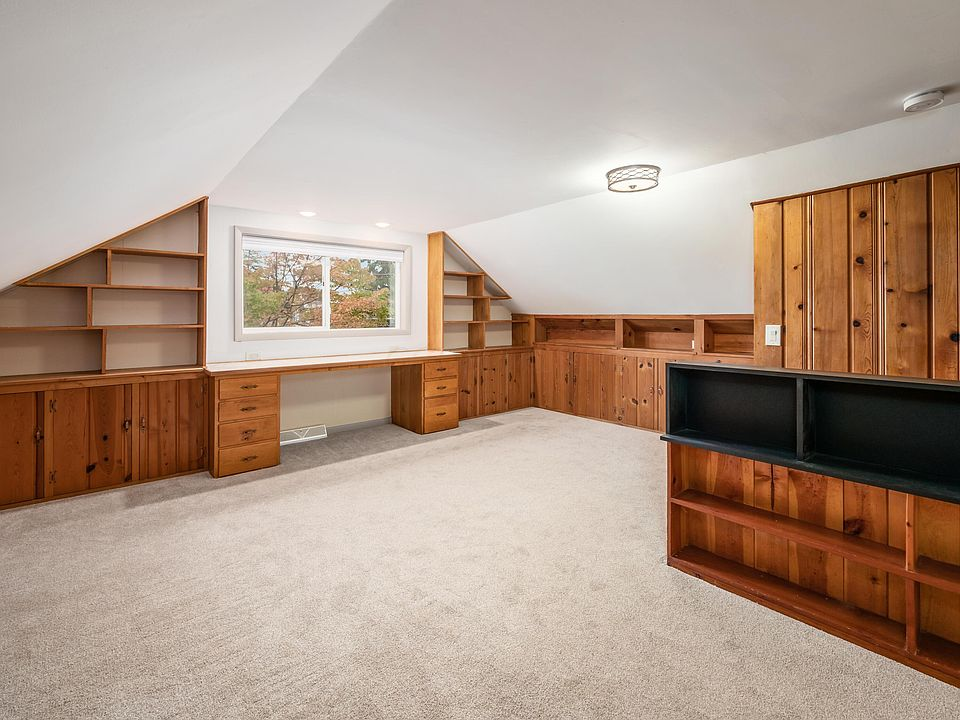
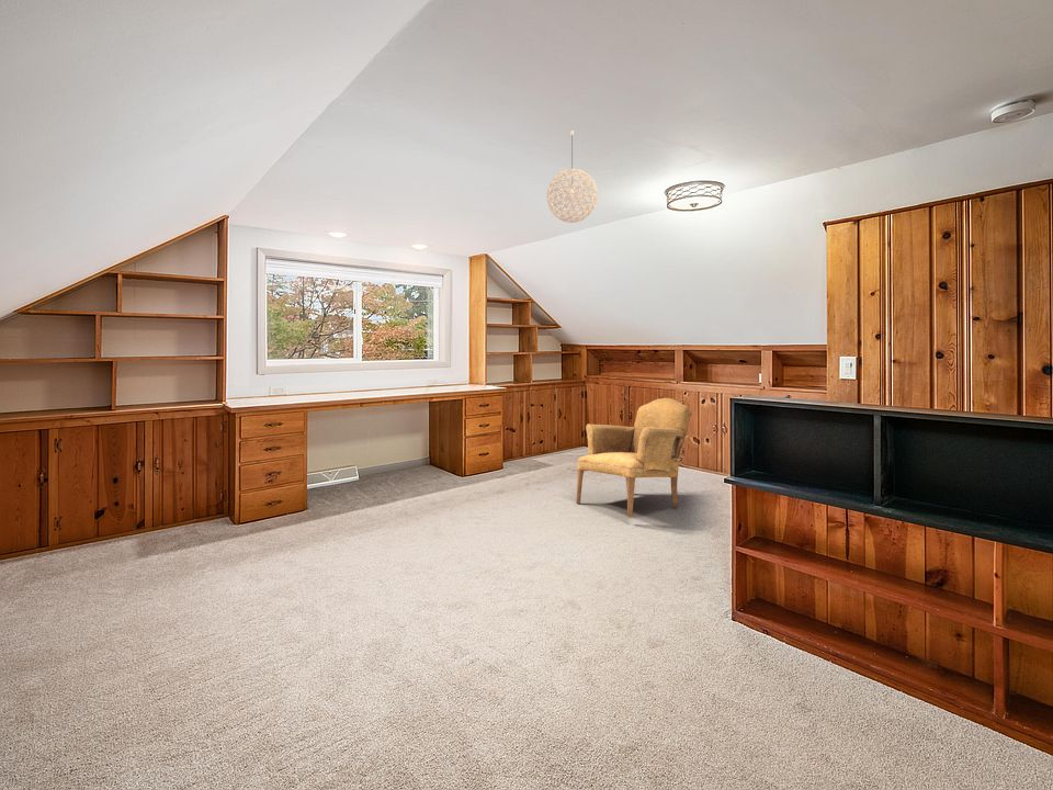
+ armchair [576,397,692,519]
+ pendant light [546,129,599,224]
